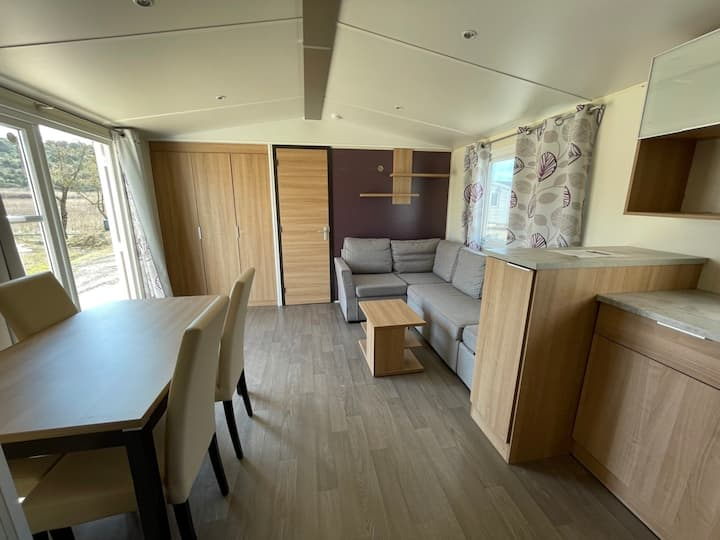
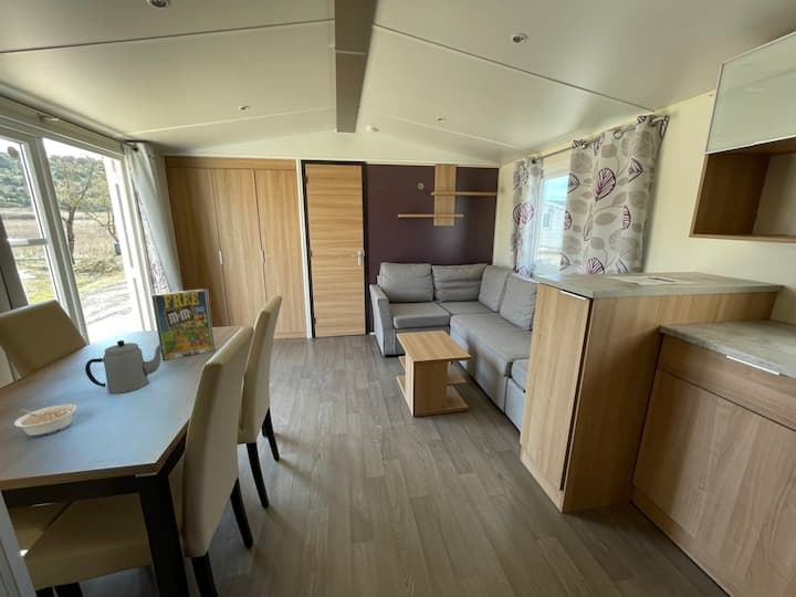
+ cereal box [151,287,217,362]
+ legume [13,404,78,438]
+ teapot [84,339,164,395]
